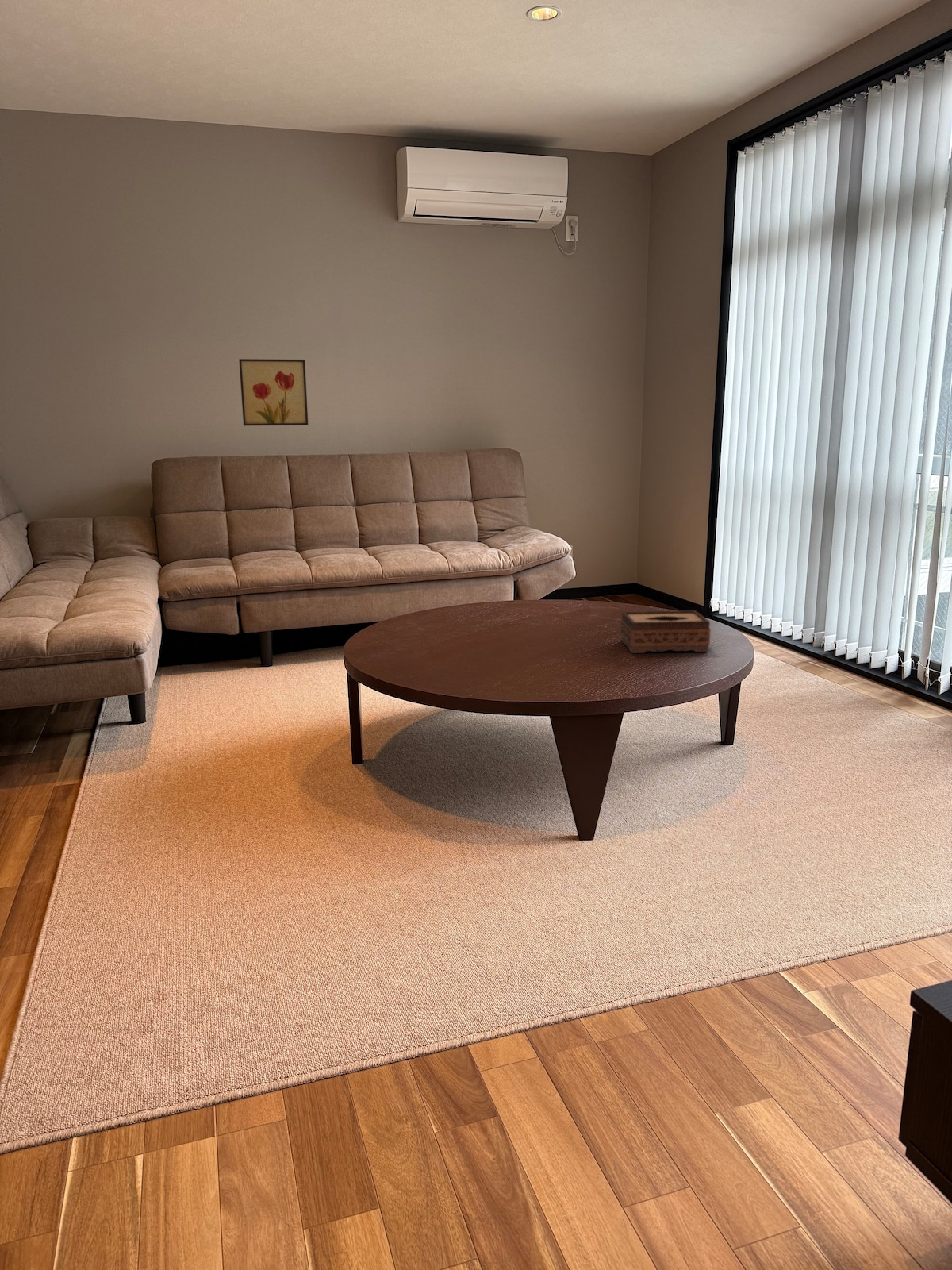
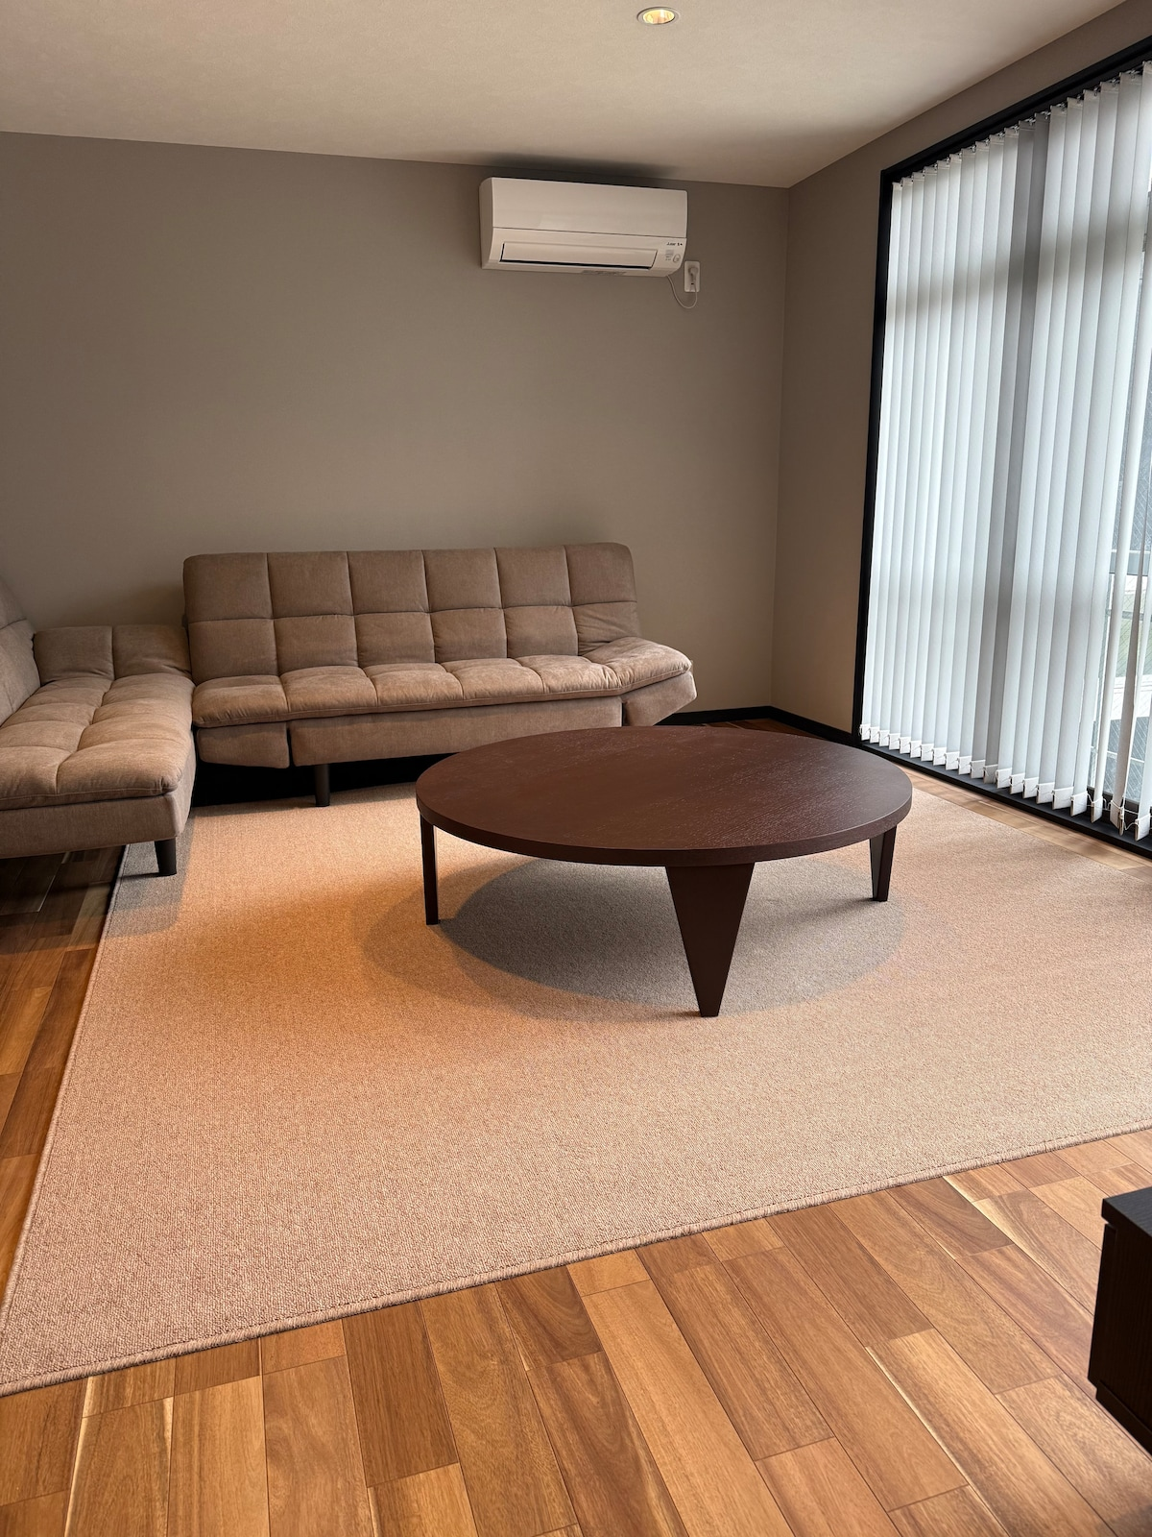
- wall art [238,358,309,426]
- tissue box [620,610,712,654]
